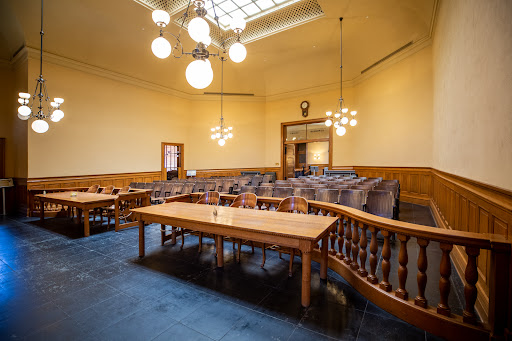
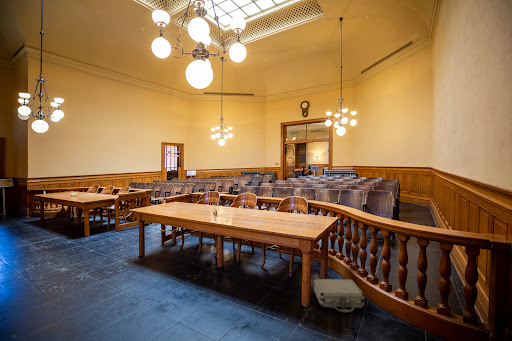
+ briefcase [313,278,365,314]
